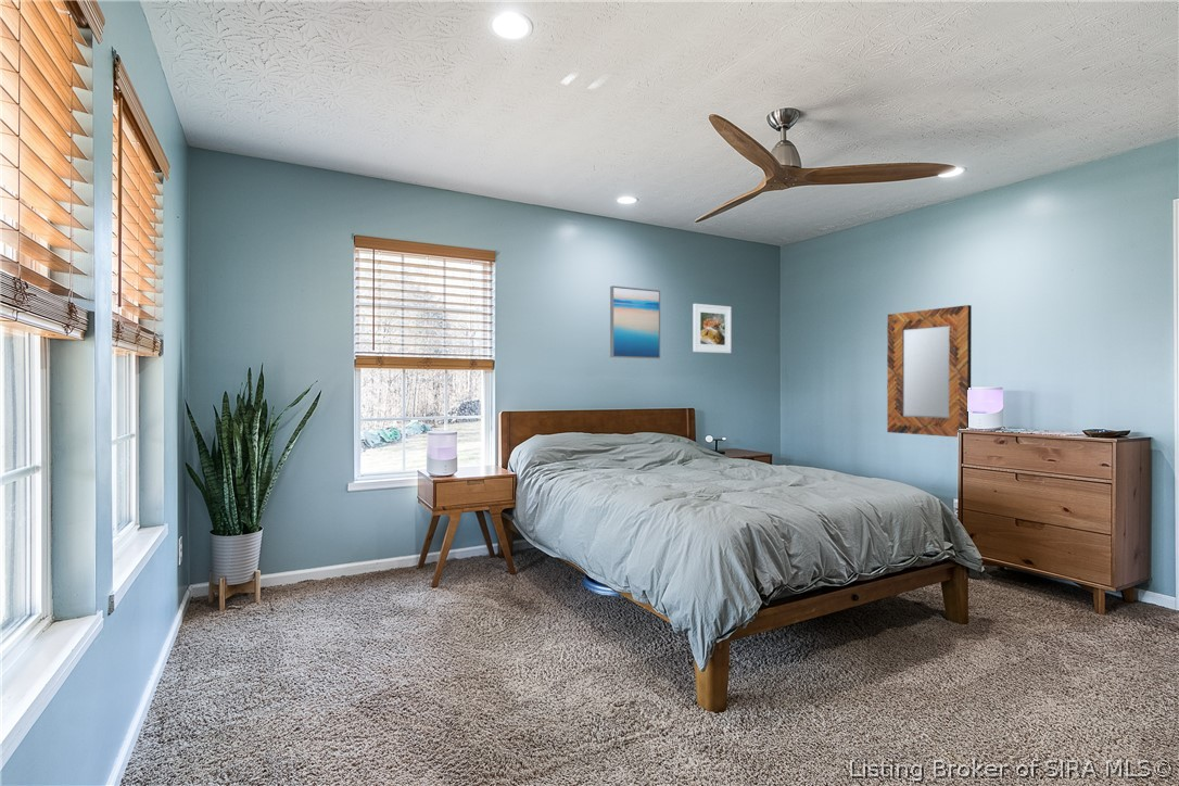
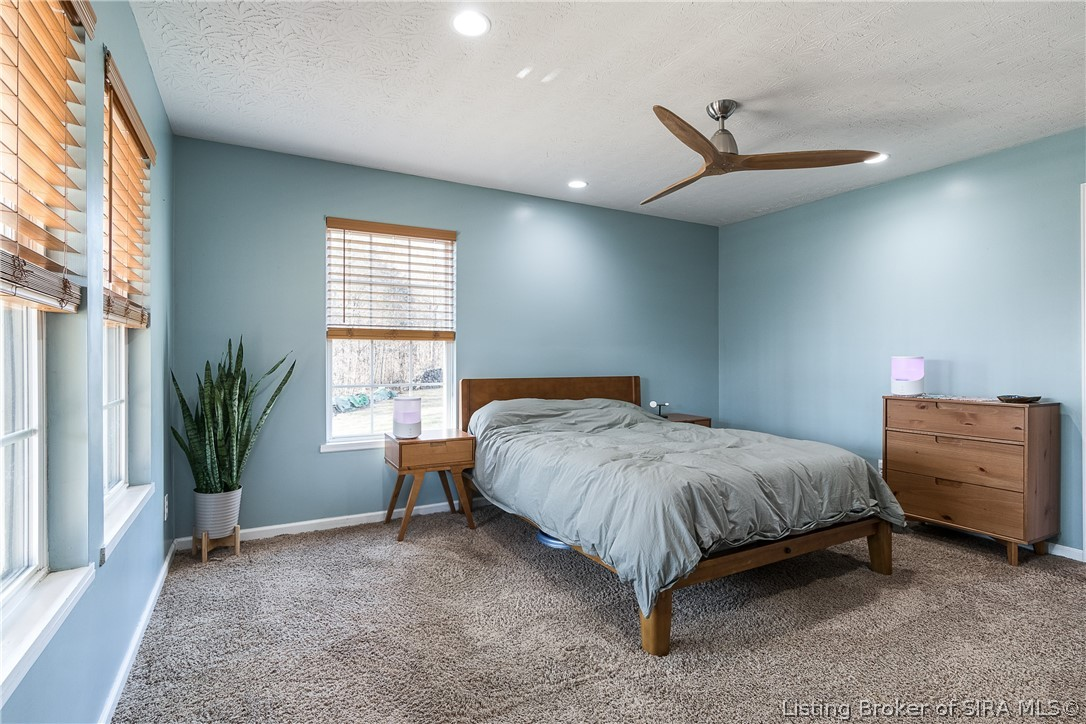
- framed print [692,303,732,354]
- home mirror [886,304,973,439]
- wall art [609,284,661,359]
